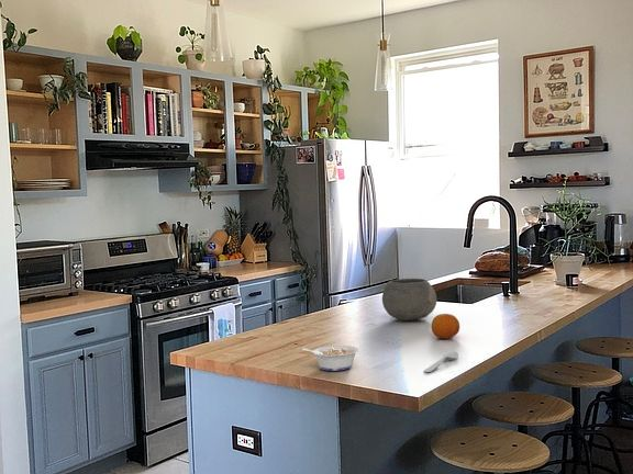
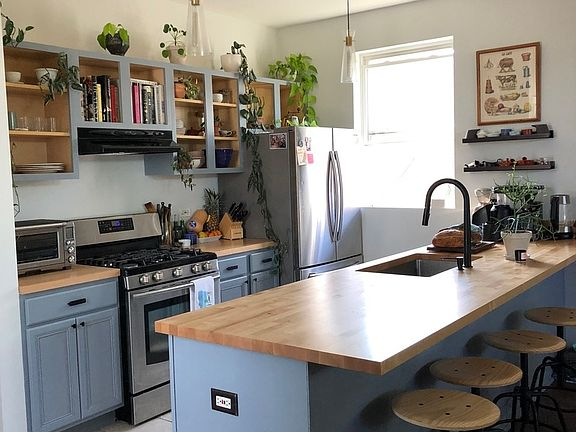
- legume [301,345,359,372]
- bowl [381,278,437,321]
- spoon [423,351,459,373]
- fruit [430,313,460,340]
